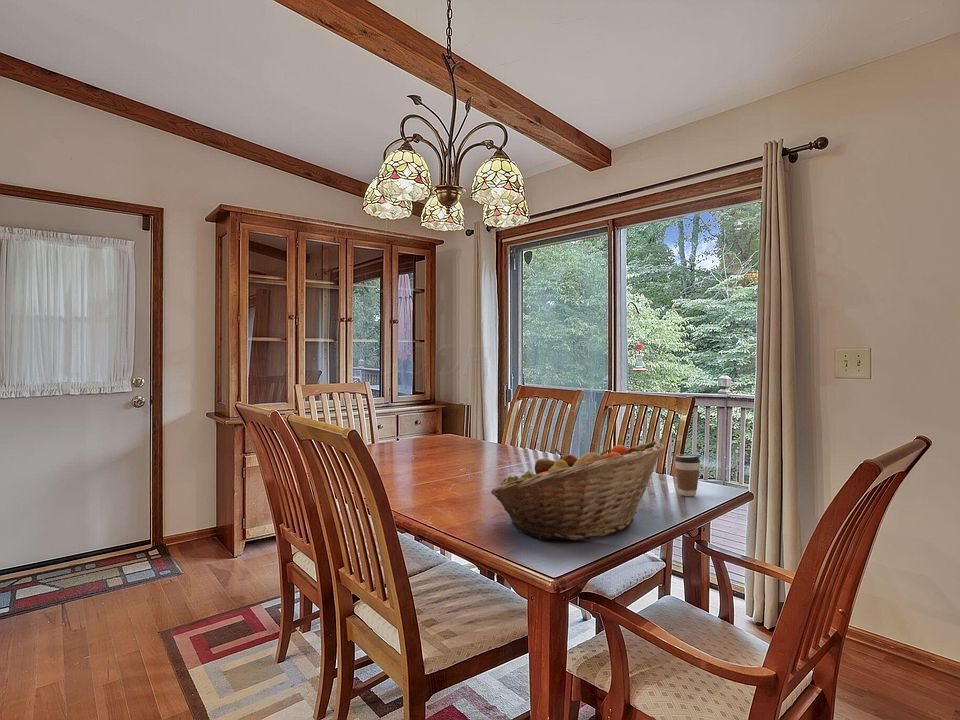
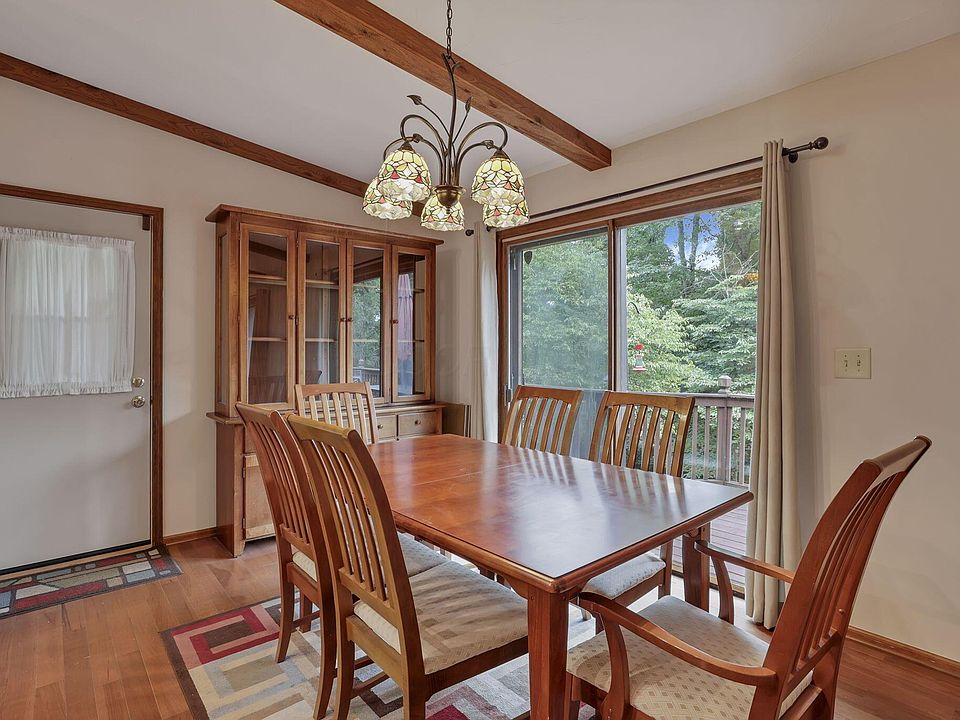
- coffee cup [674,453,701,497]
- fruit basket [490,440,665,541]
